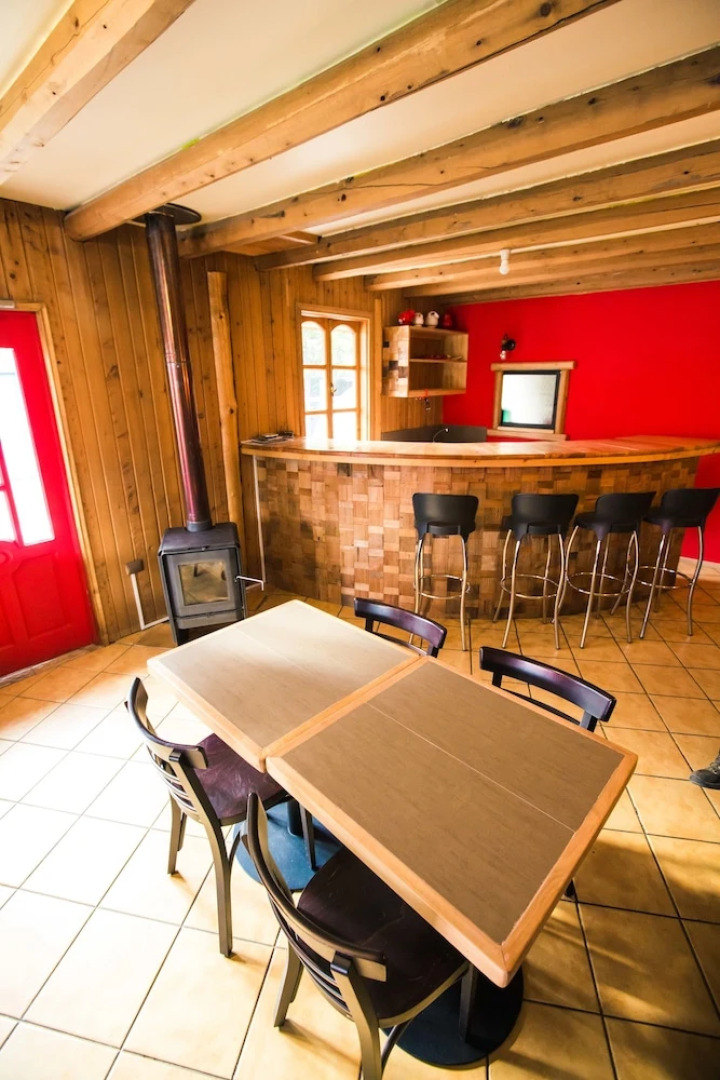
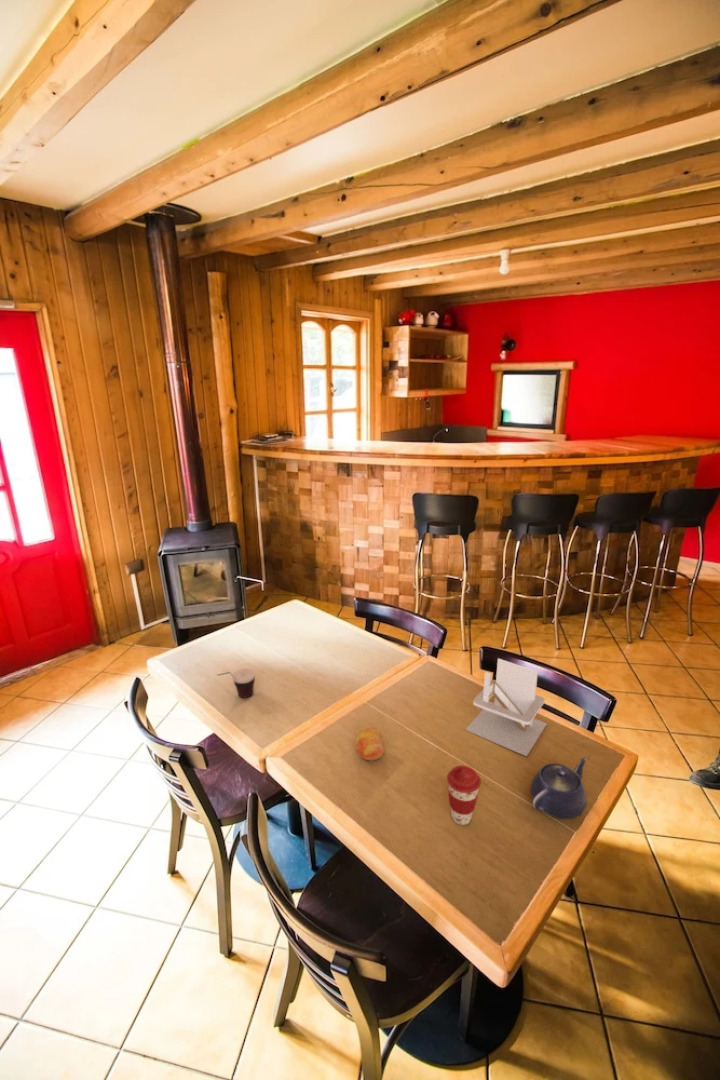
+ cup [216,667,256,699]
+ teapot [529,756,588,820]
+ coffee cup [446,765,482,826]
+ napkin holder [465,657,548,758]
+ fruit [354,727,386,761]
